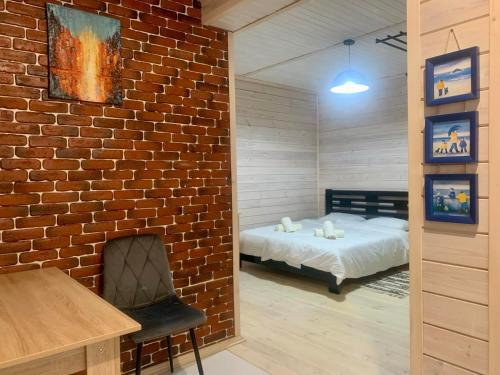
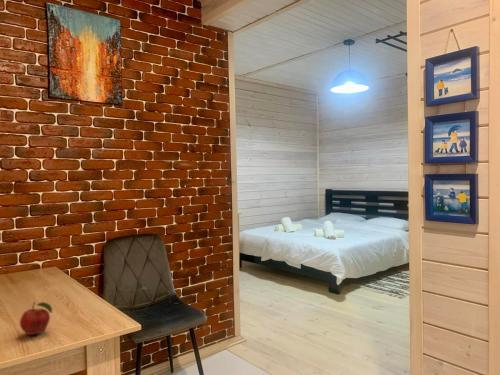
+ fruit [19,301,53,336]
